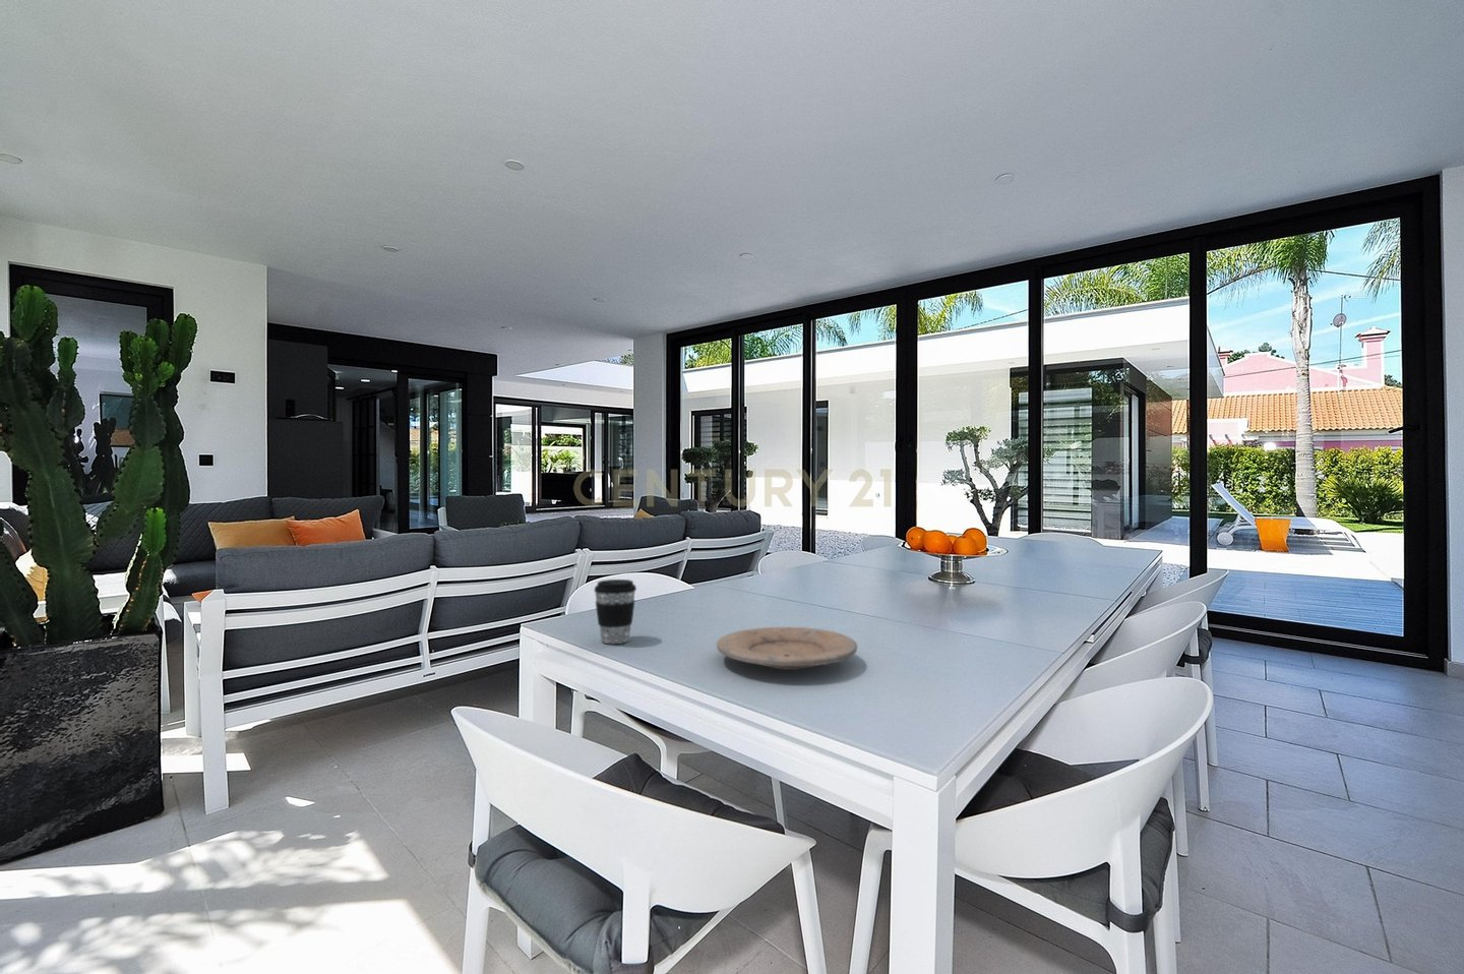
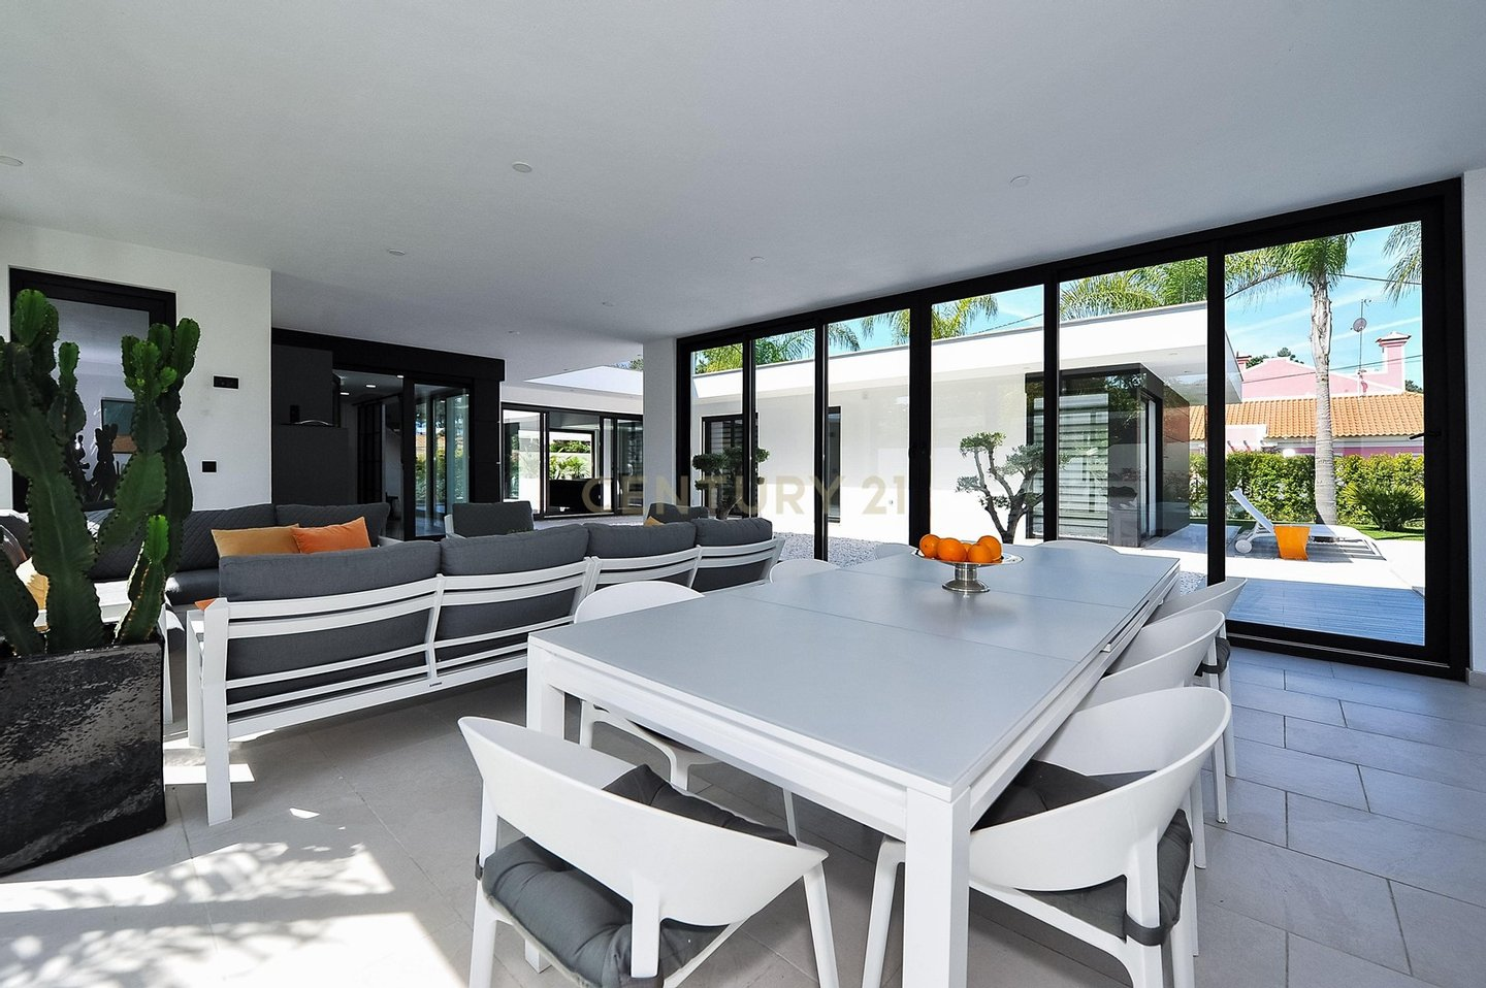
- plate [716,626,858,671]
- coffee cup [592,578,638,645]
